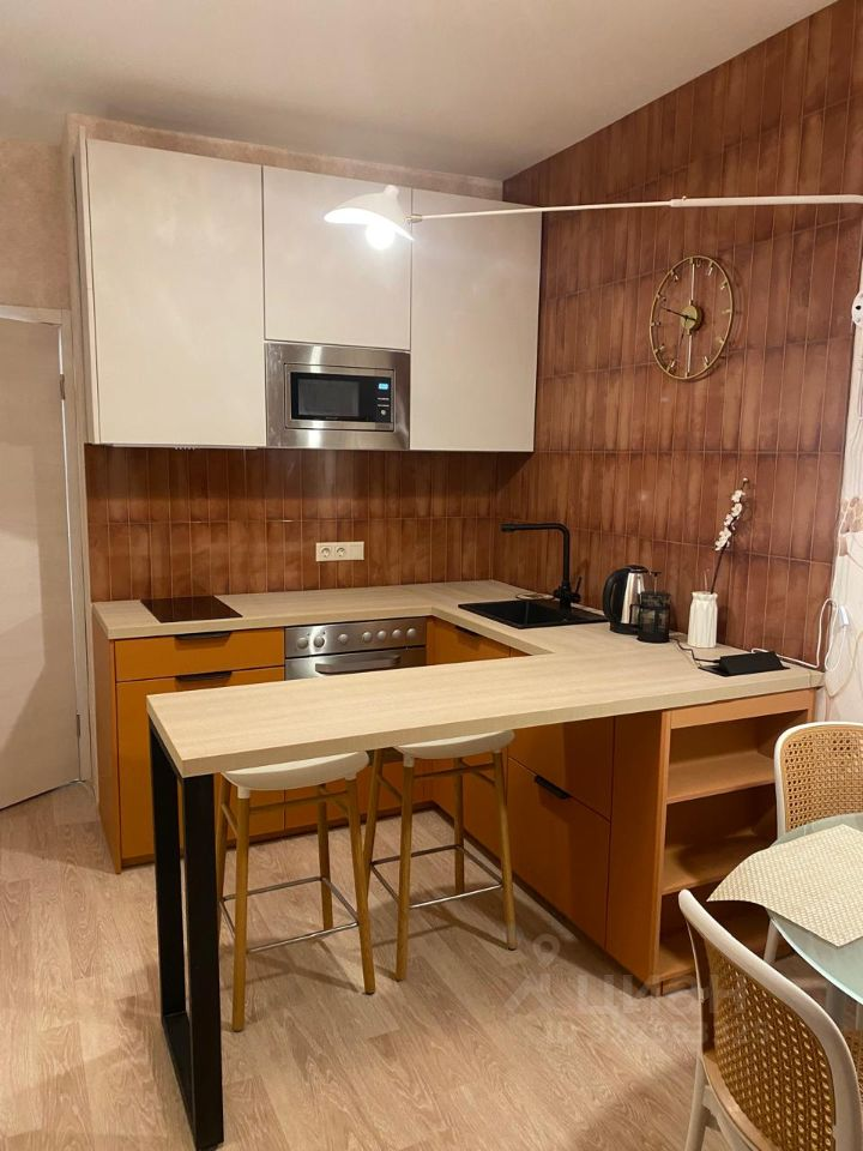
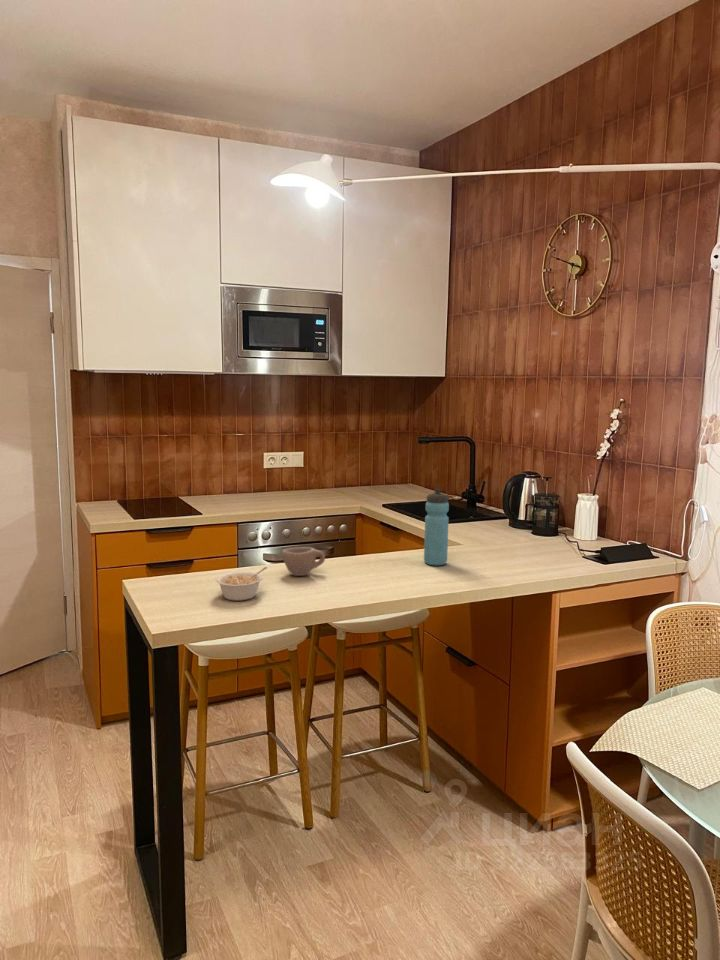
+ legume [215,566,269,601]
+ water bottle [423,488,450,566]
+ cup [281,546,326,577]
